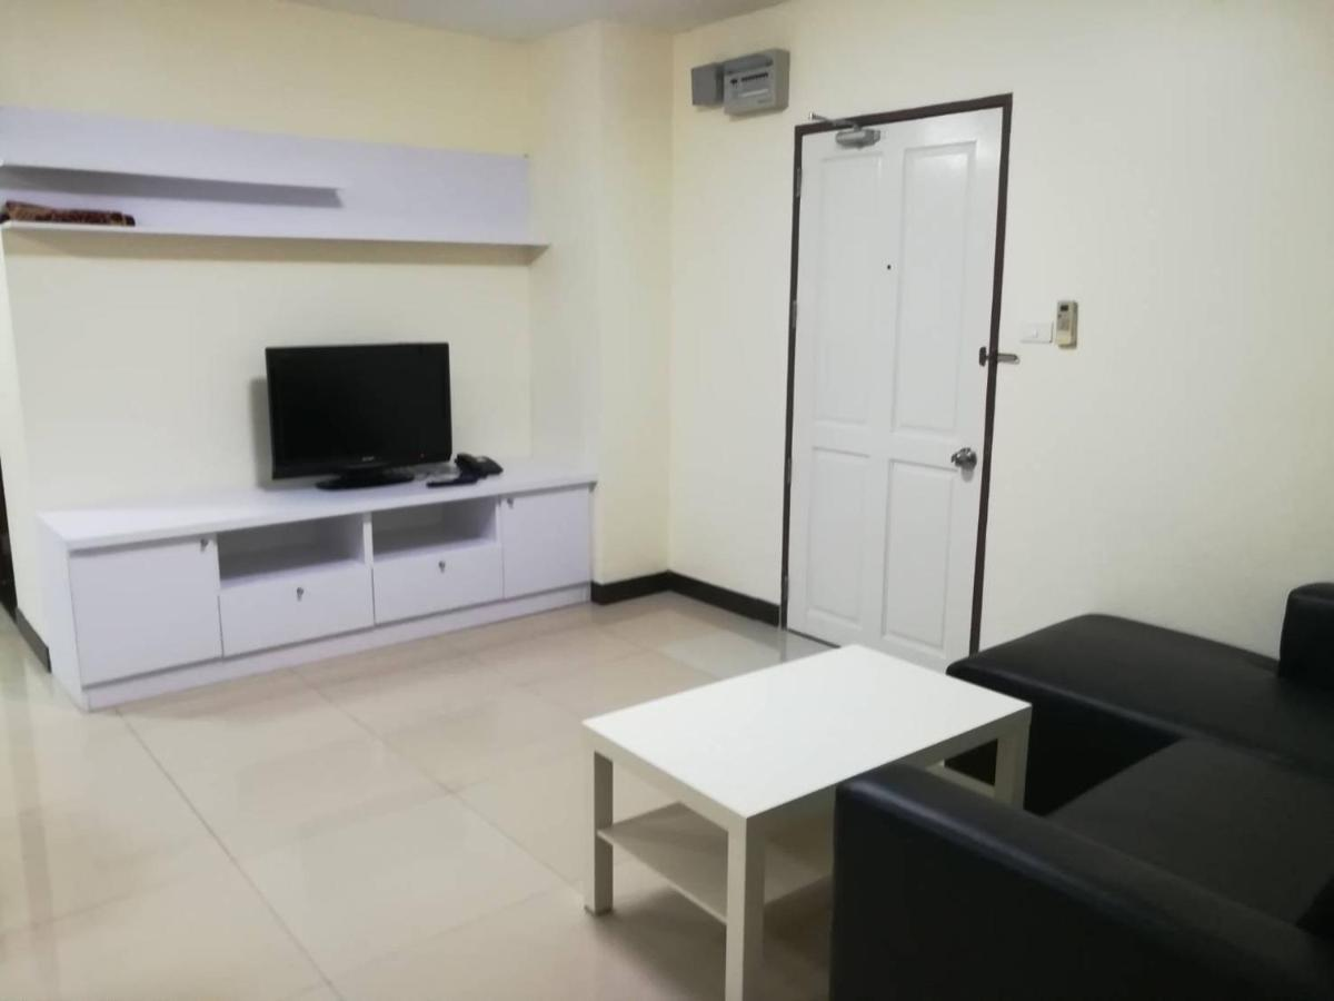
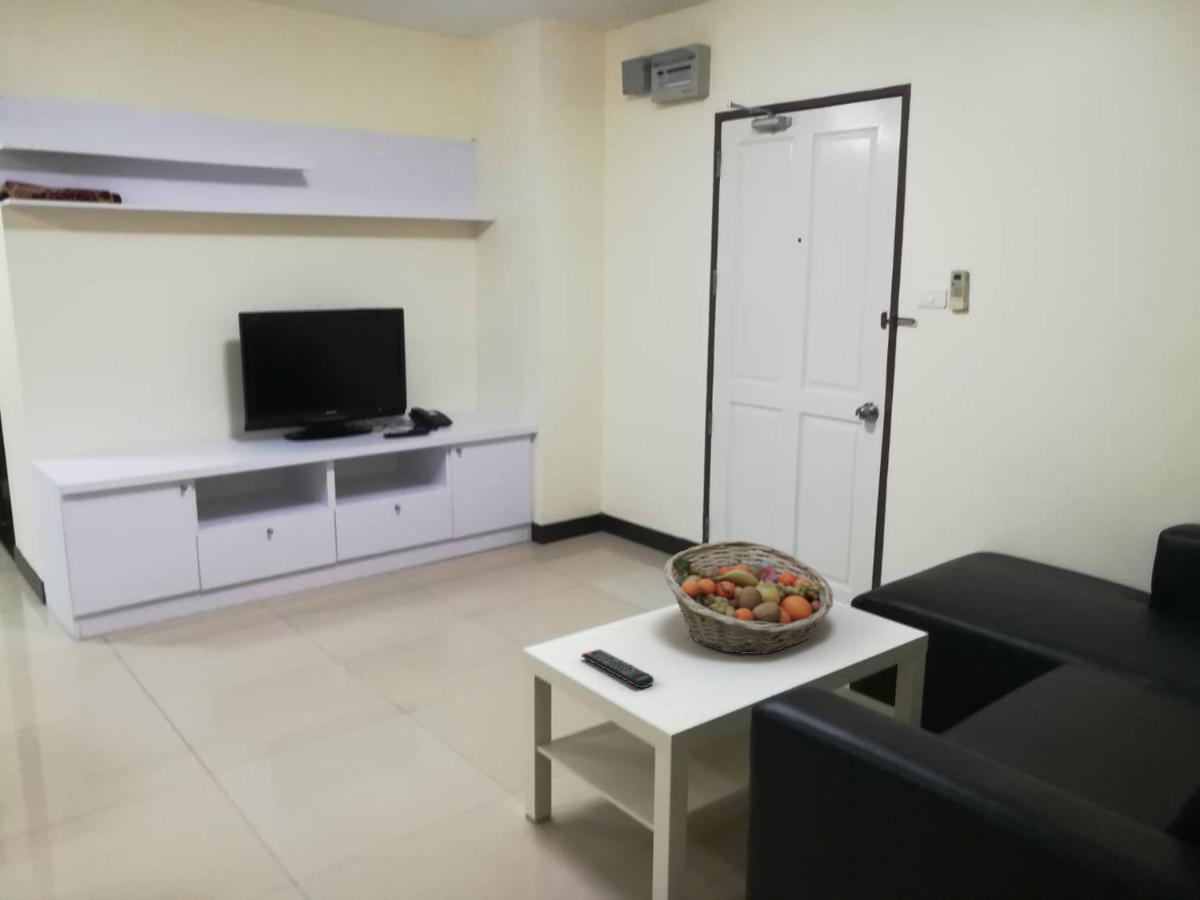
+ remote control [580,648,655,689]
+ fruit basket [662,539,834,655]
